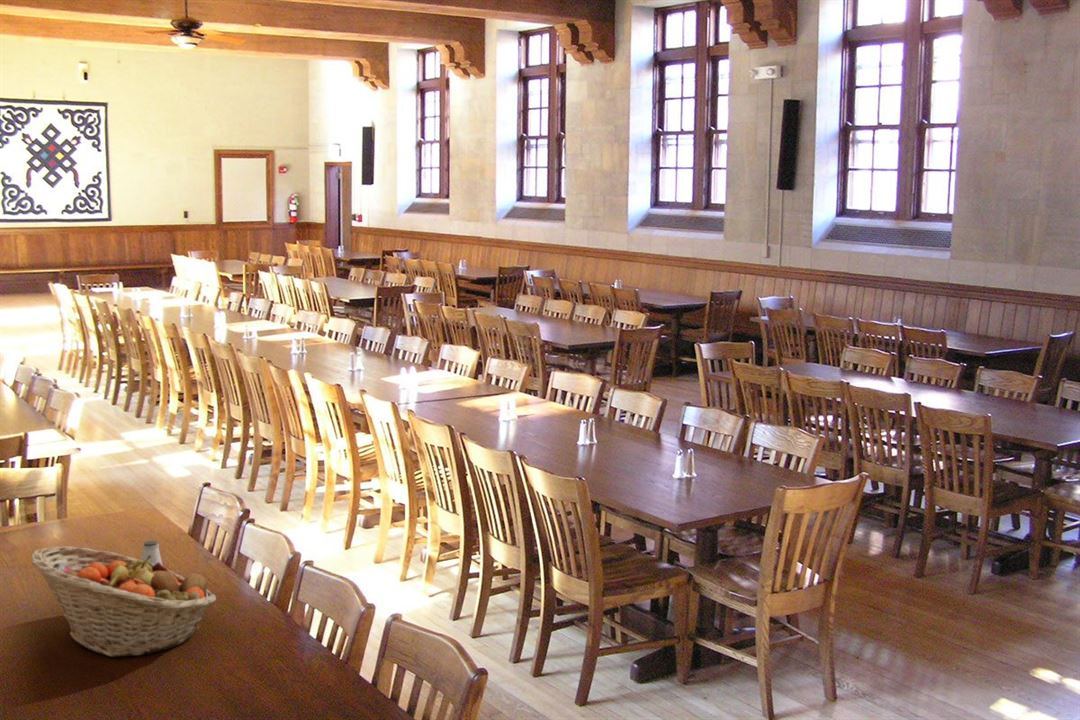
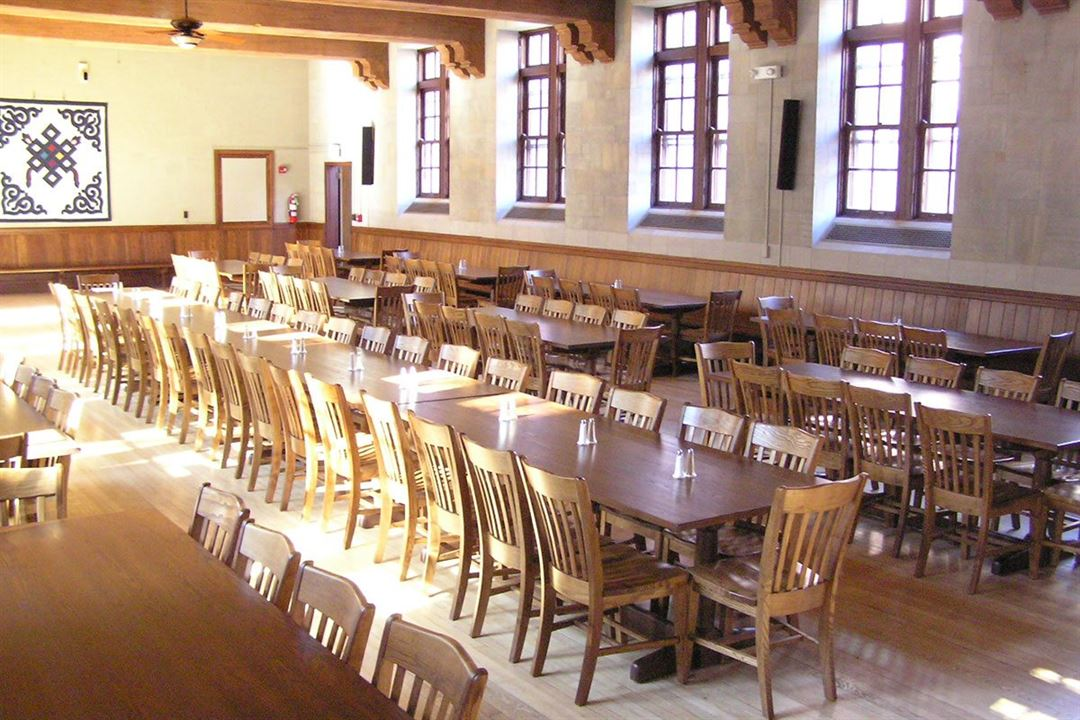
- saltshaker [140,540,164,567]
- fruit basket [30,545,217,658]
